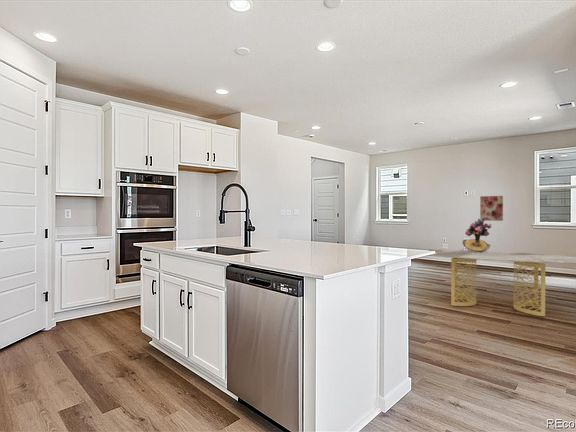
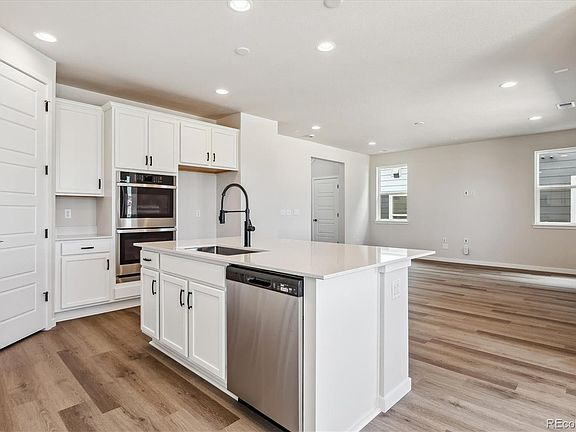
- dining table [428,249,576,317]
- wall art [479,195,504,222]
- bouquet [461,218,492,253]
